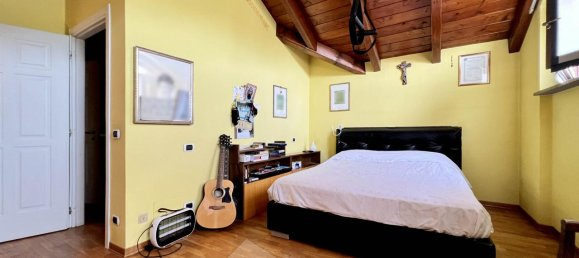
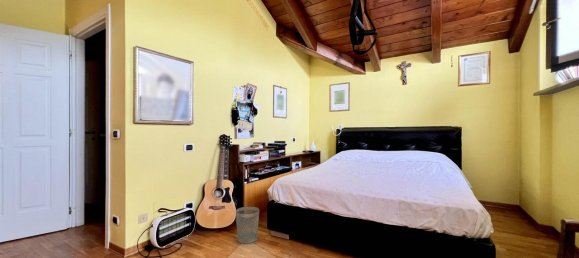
+ wastebasket [235,206,260,245]
